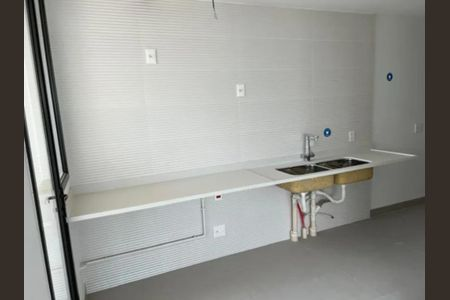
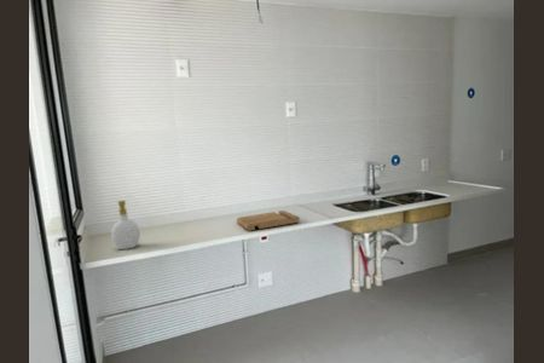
+ soap bottle [110,200,141,250]
+ cutting board [236,209,301,232]
